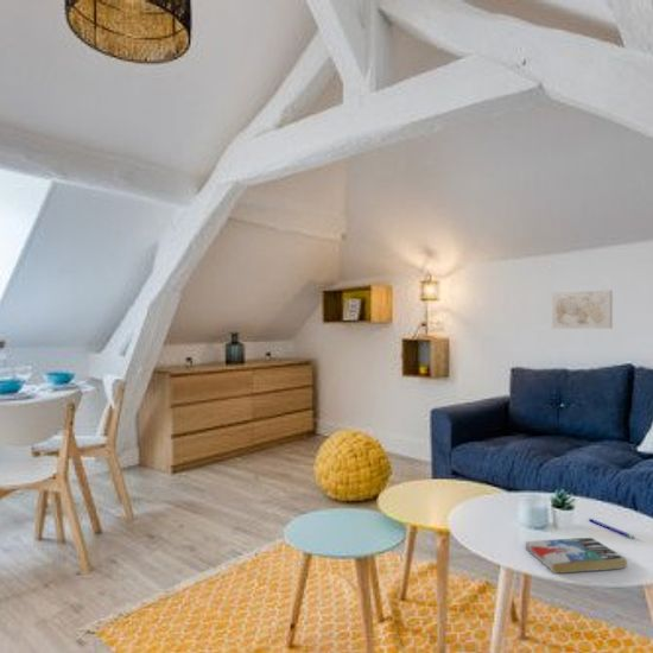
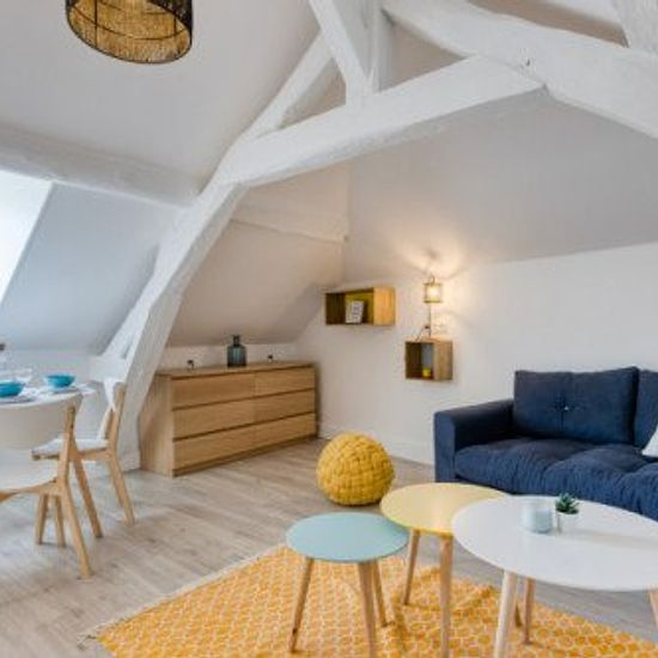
- pen [588,518,635,540]
- wall art [551,290,614,330]
- book [525,537,628,575]
